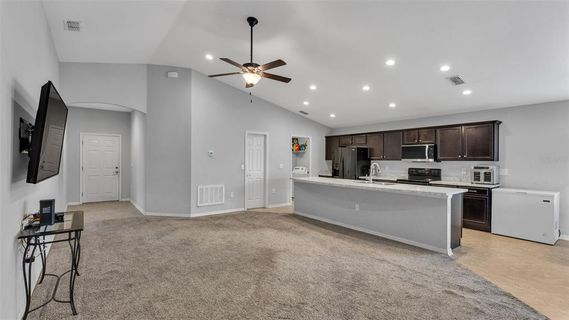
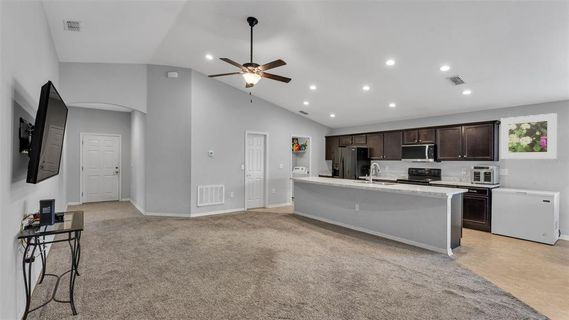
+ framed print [500,112,558,160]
